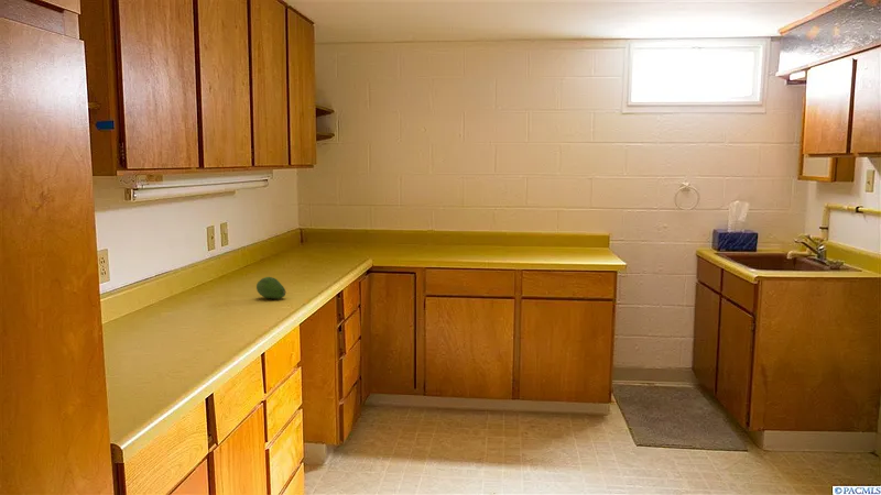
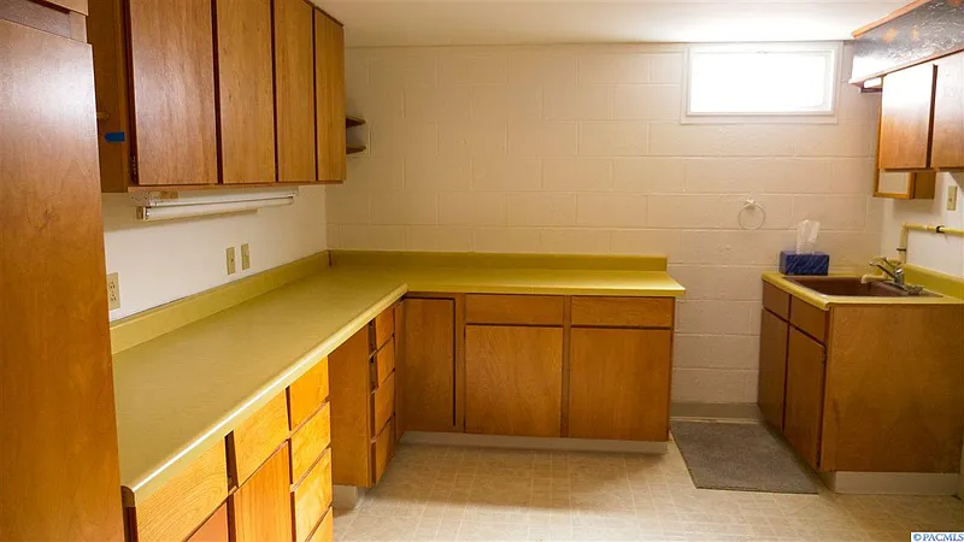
- fruit [255,276,287,299]
